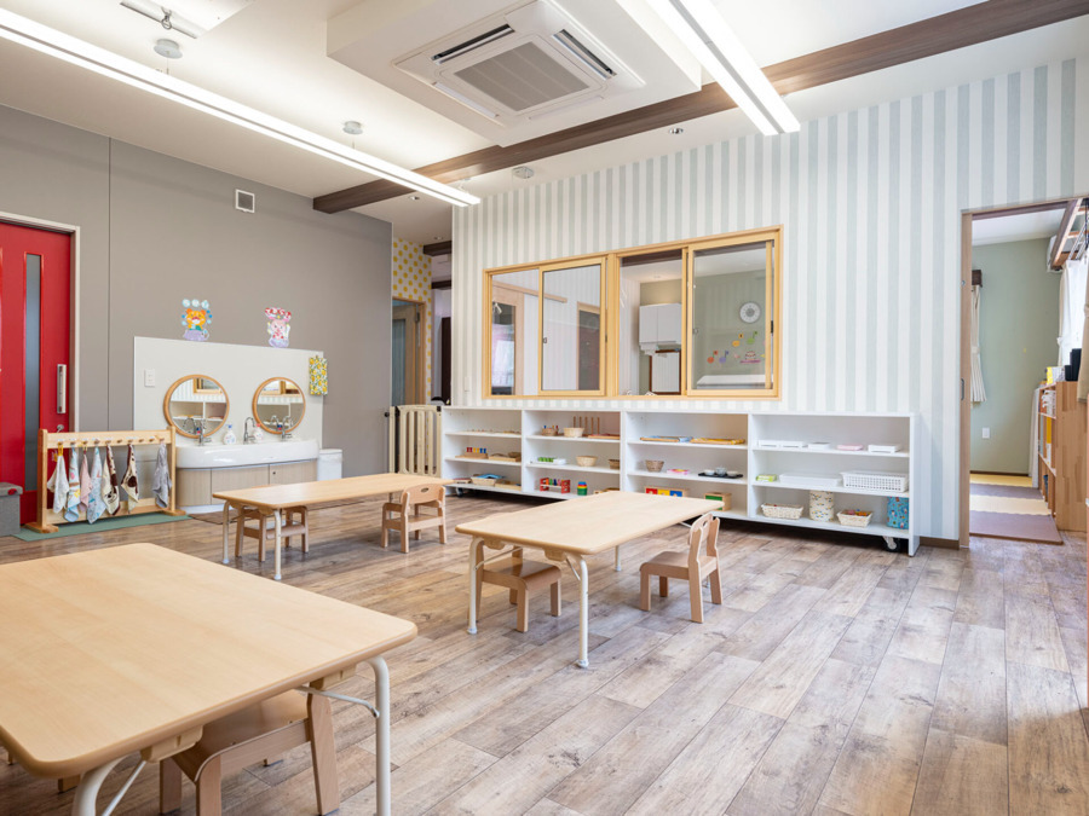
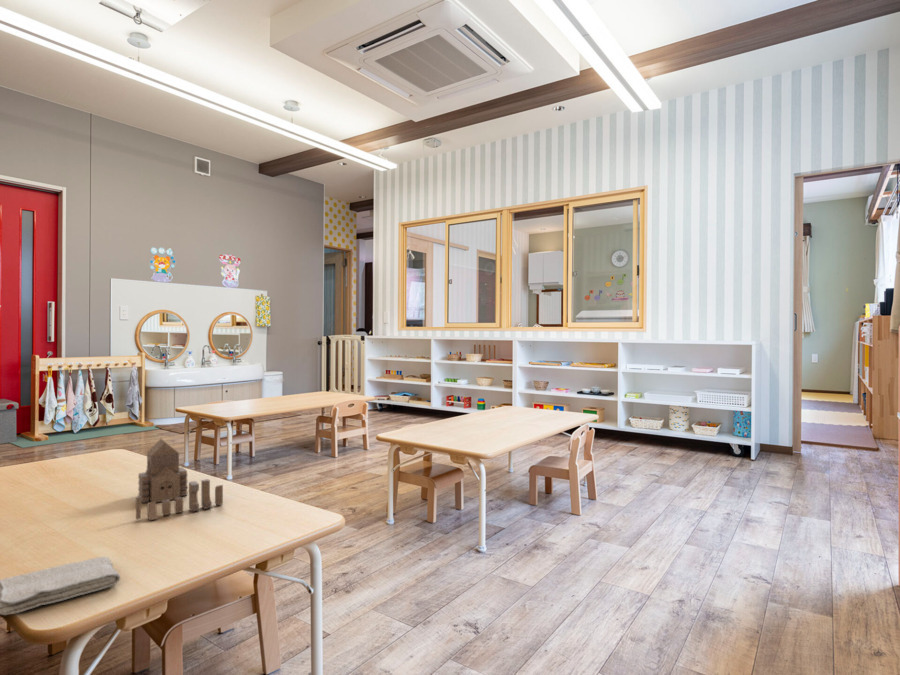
+ washcloth [0,555,121,616]
+ toy blocks [135,438,224,521]
